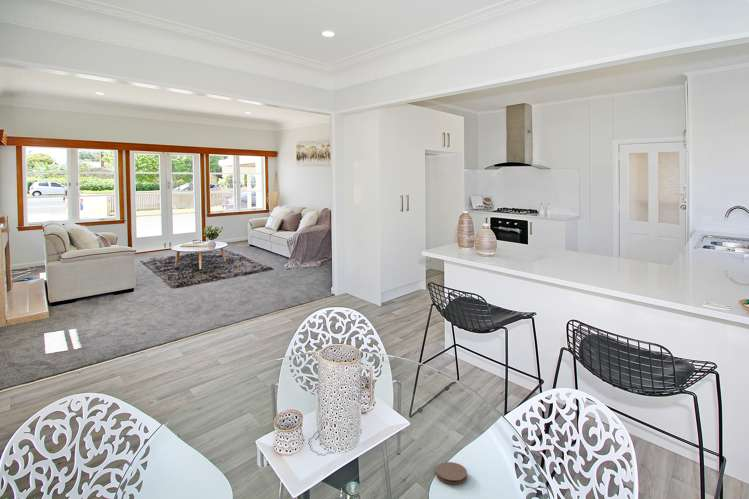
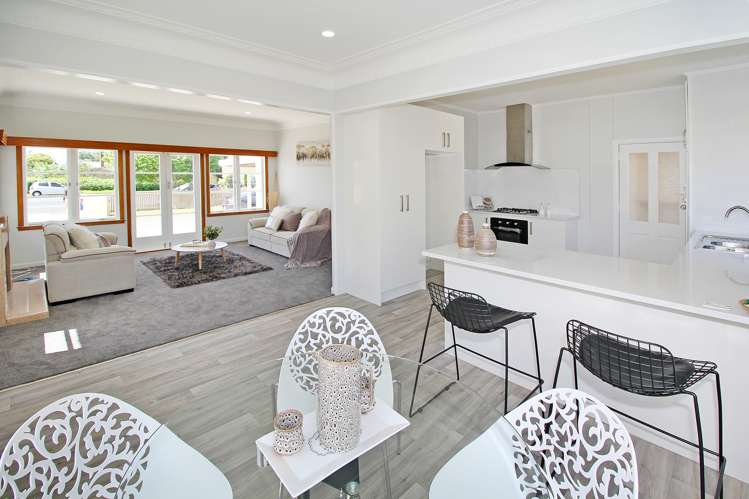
- coaster [435,461,468,485]
